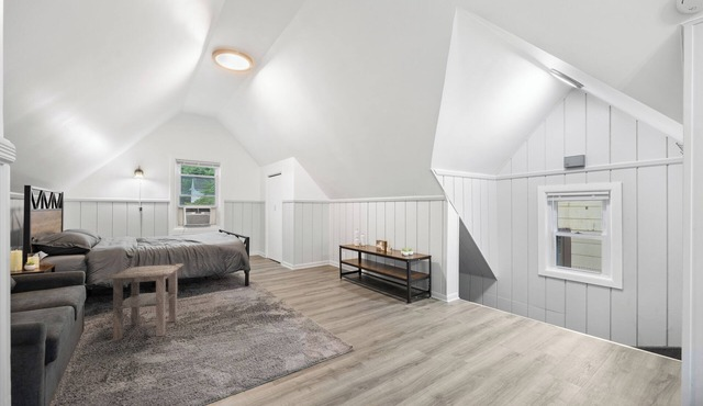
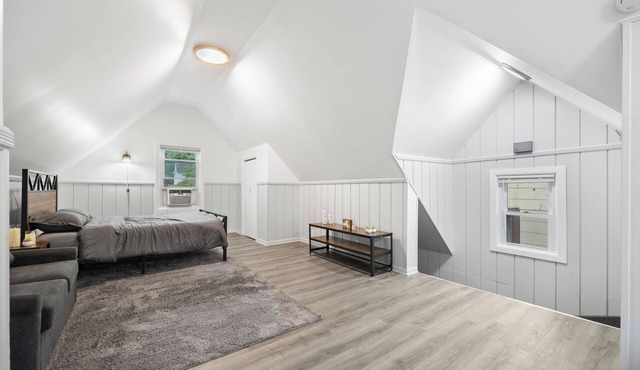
- side table [102,263,185,341]
